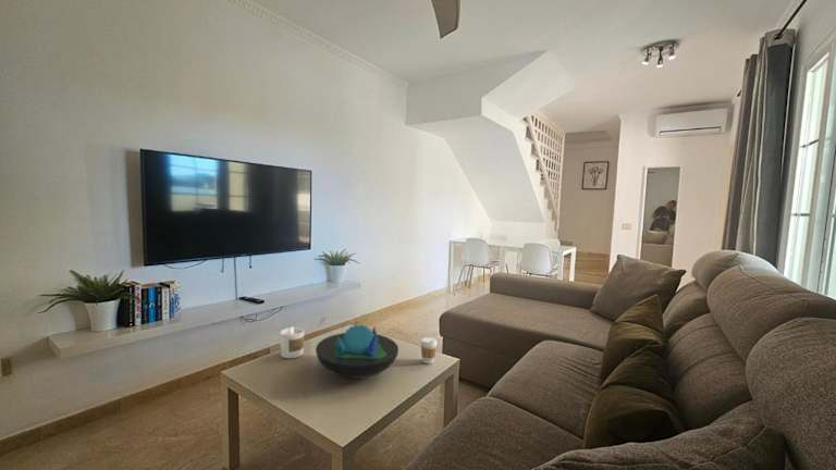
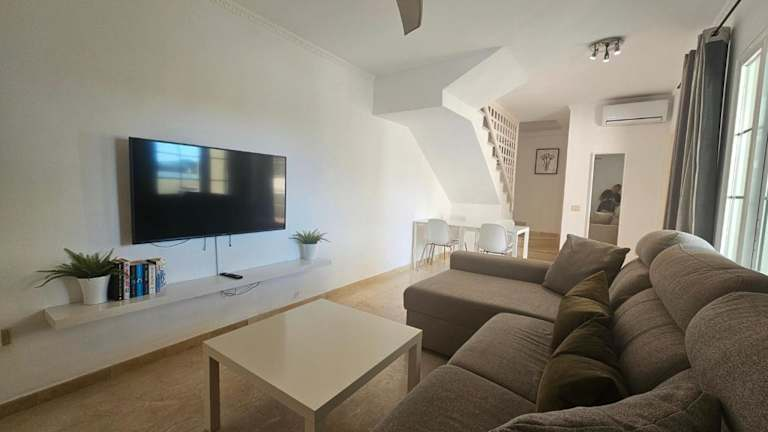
- coffee cup [419,336,439,364]
- decorative bowl [315,324,399,380]
- candle [279,325,305,359]
